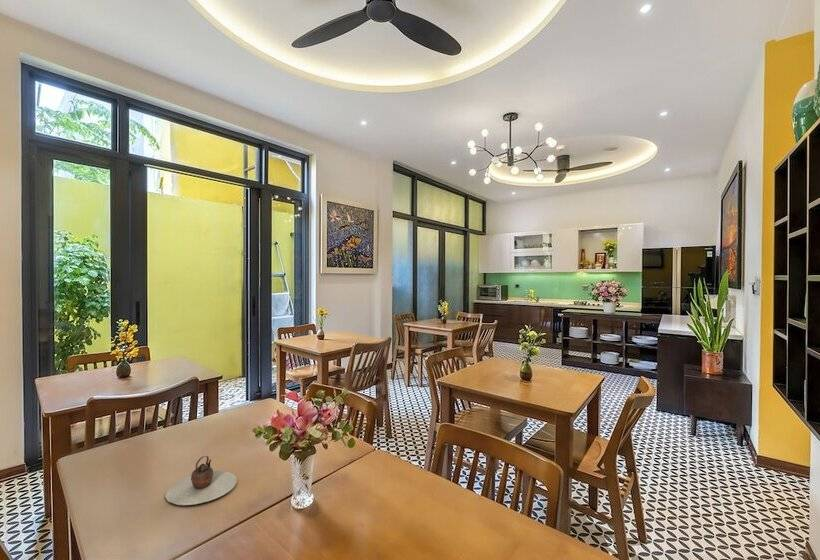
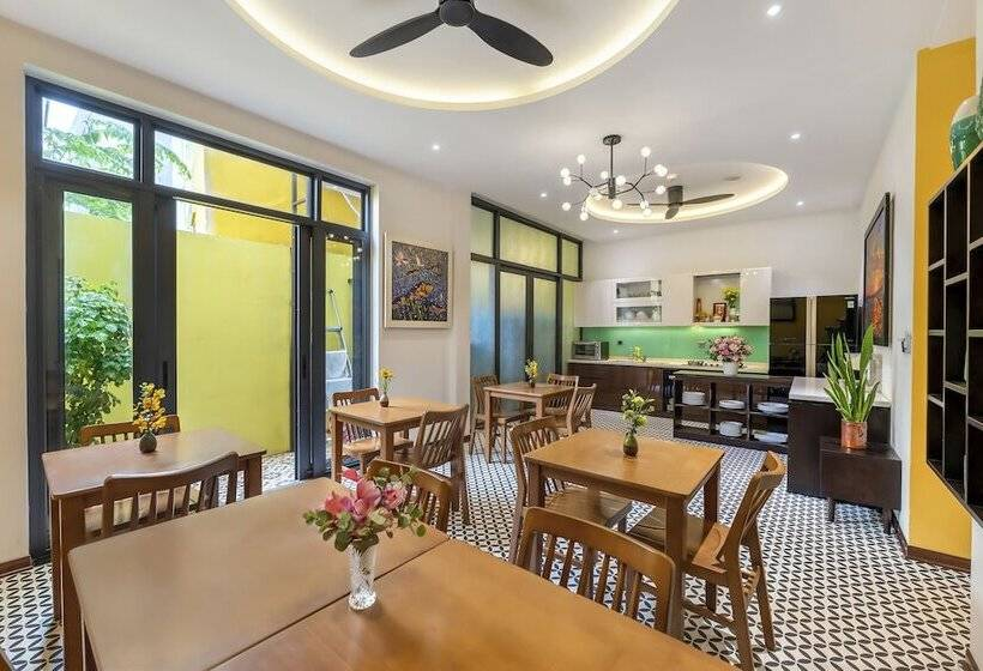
- teapot [164,455,238,506]
